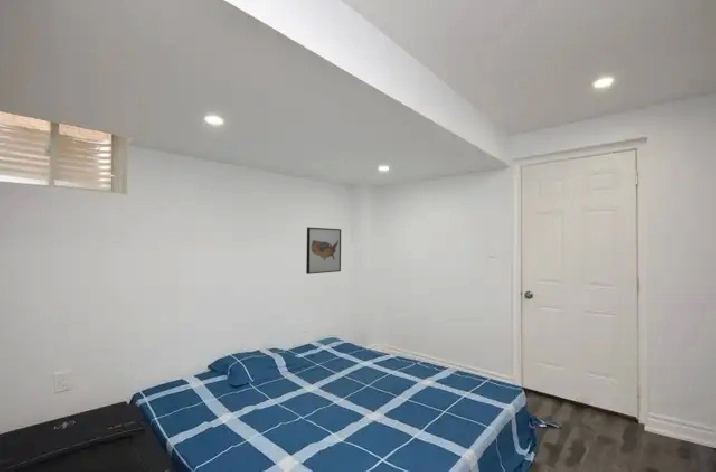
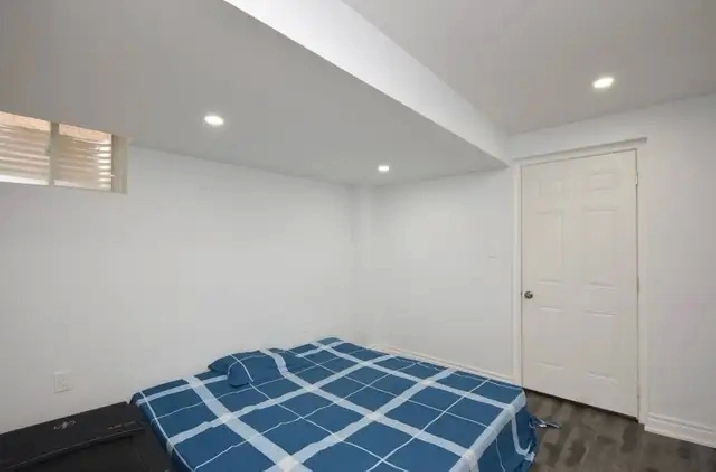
- wall art [305,227,342,275]
